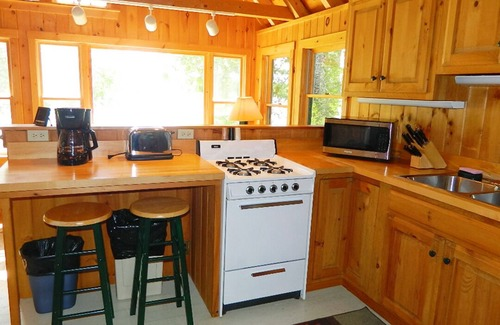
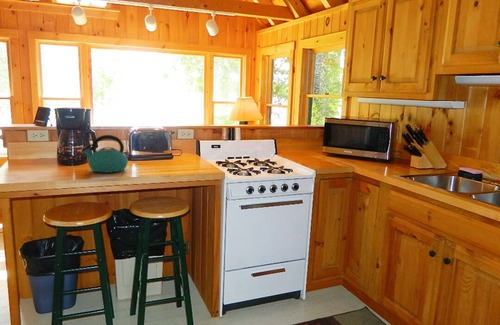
+ kettle [81,134,129,174]
